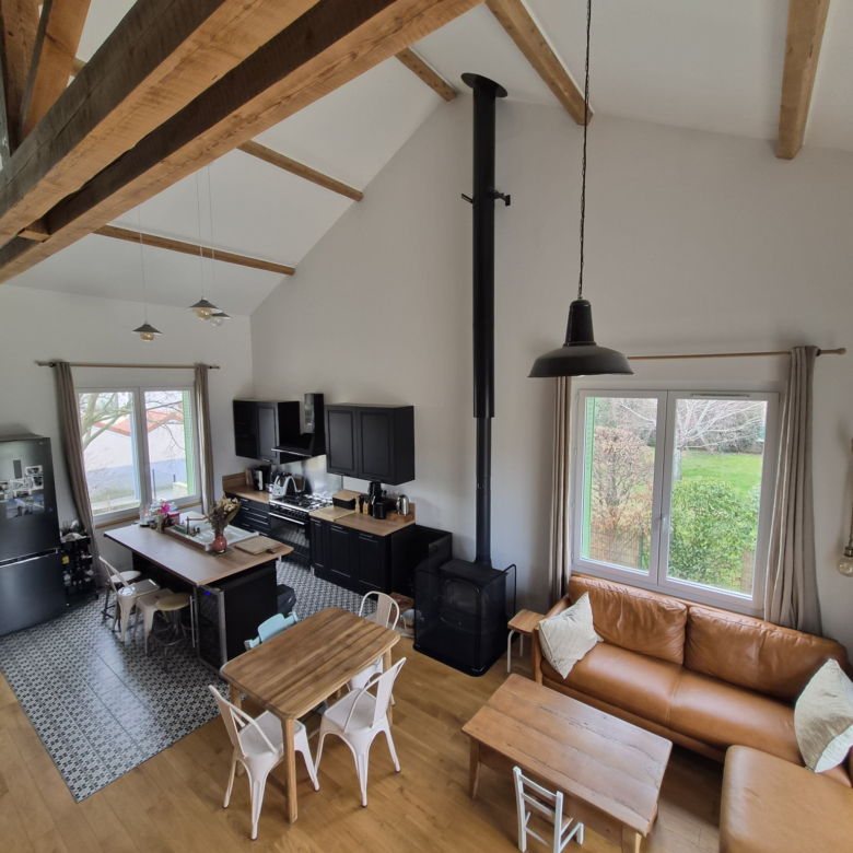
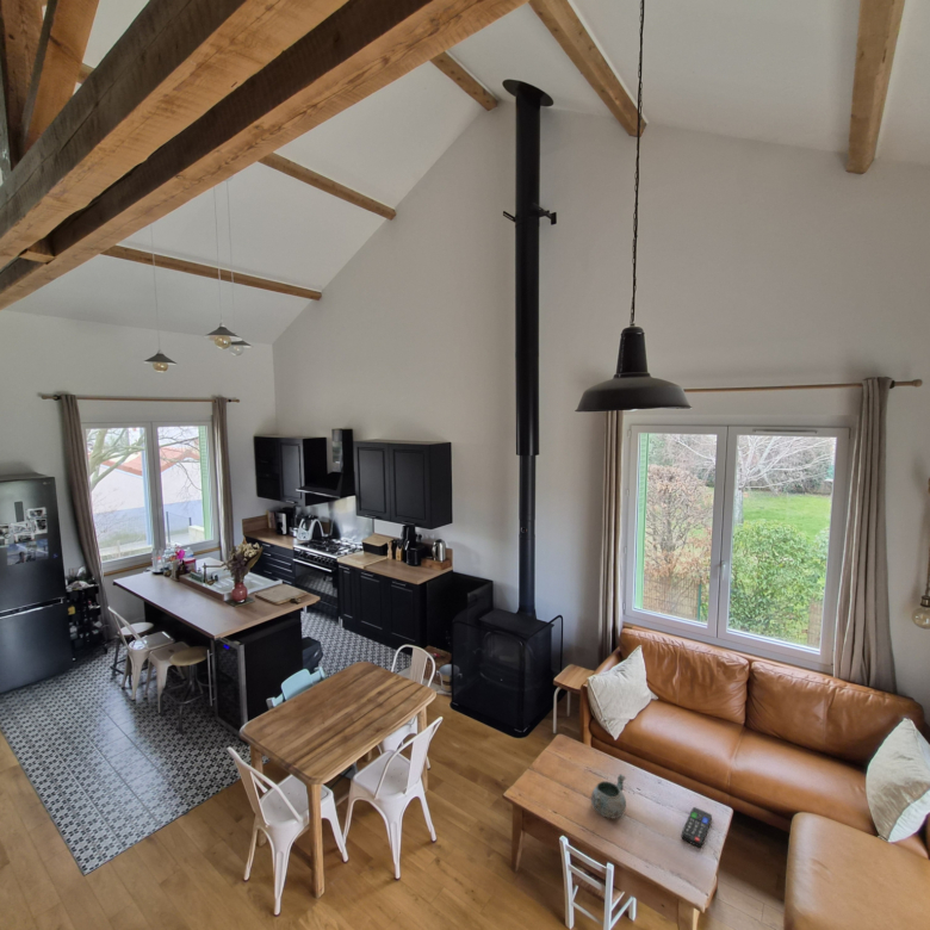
+ decorative bowl [590,773,627,819]
+ remote control [681,806,713,849]
